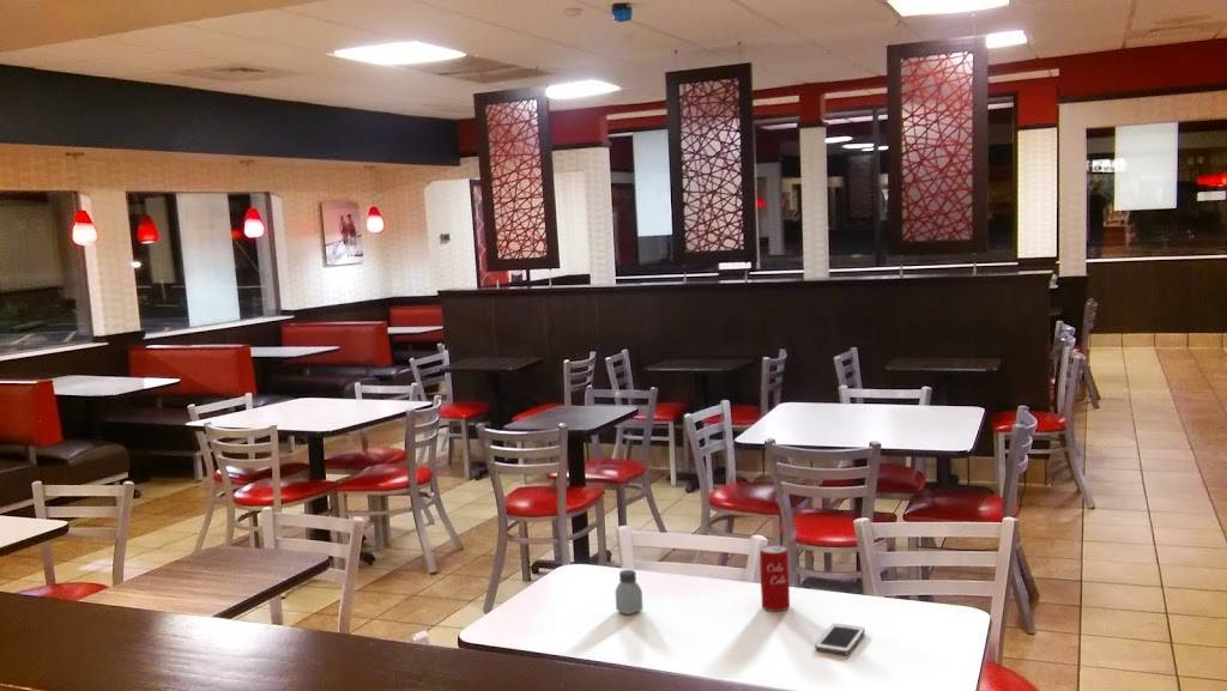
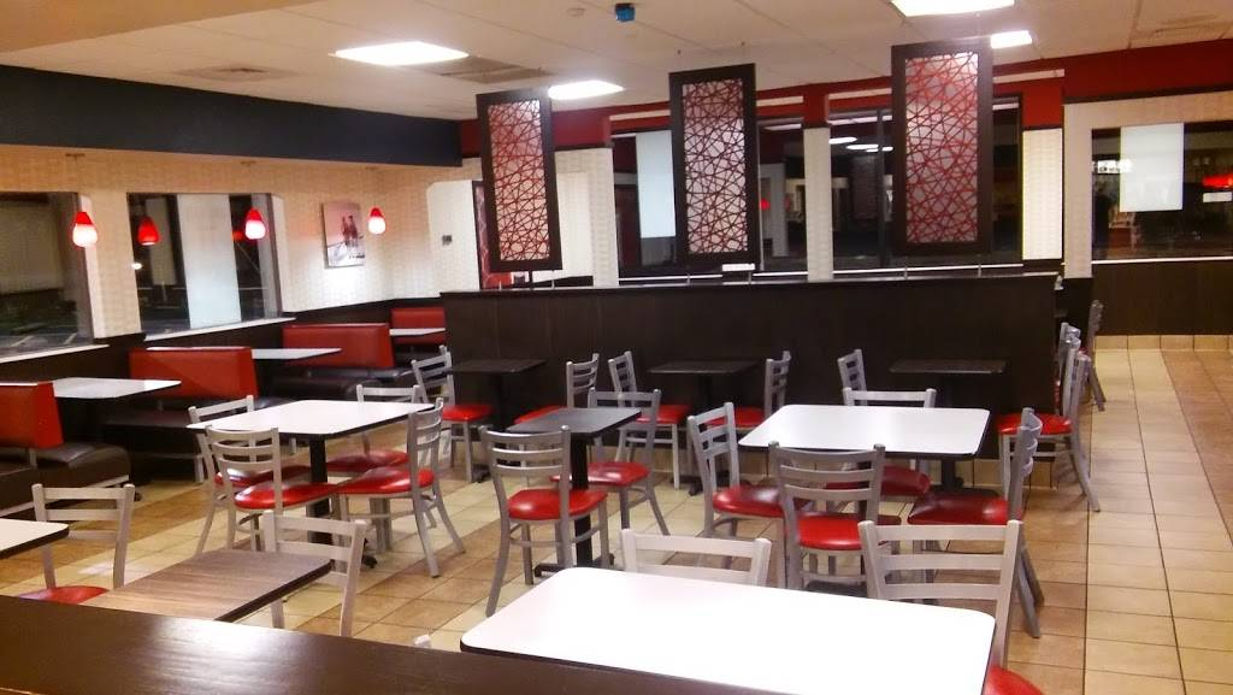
- beverage can [758,544,791,612]
- cell phone [814,623,866,655]
- saltshaker [615,569,643,616]
